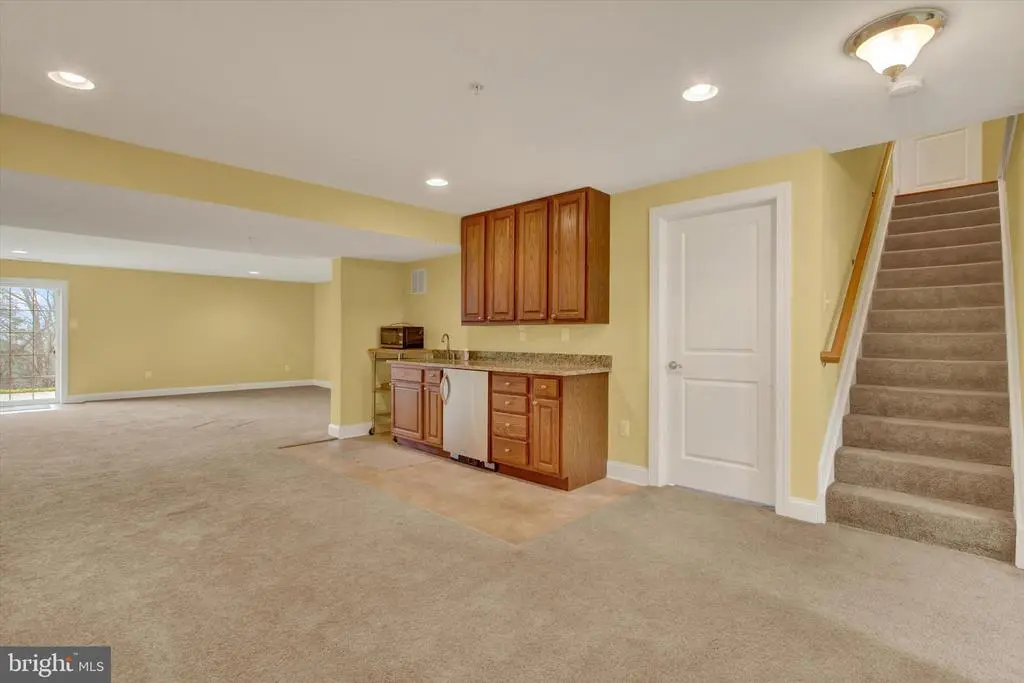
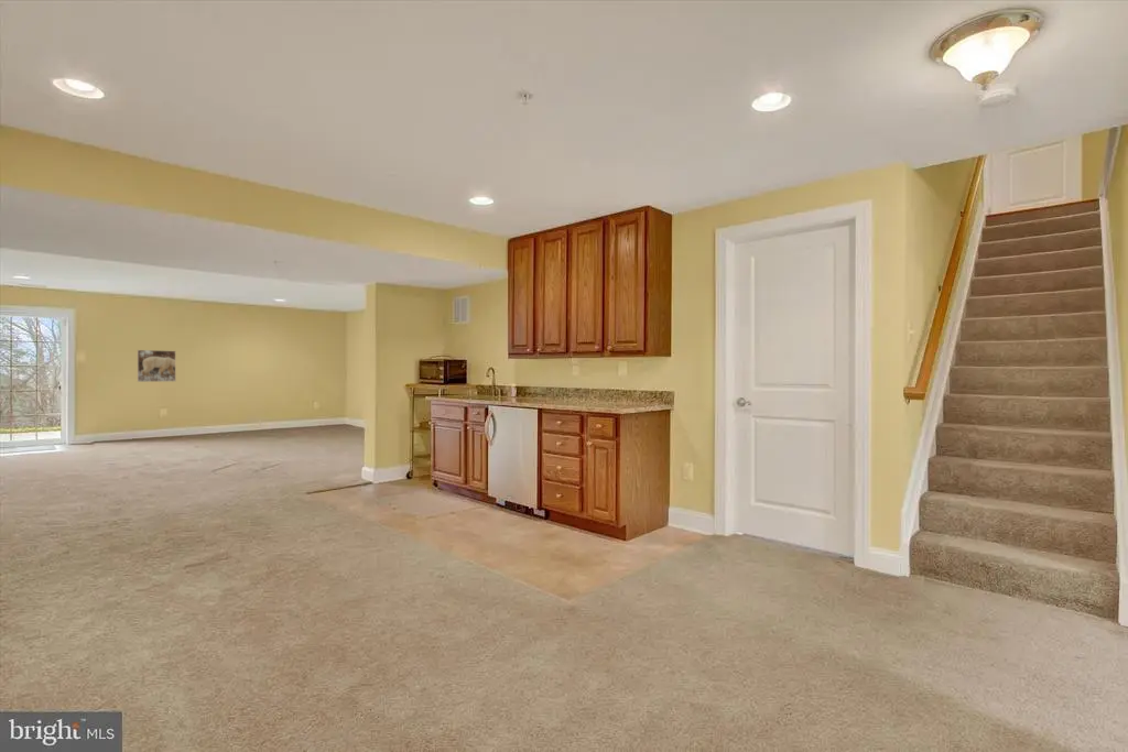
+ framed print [137,349,177,383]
